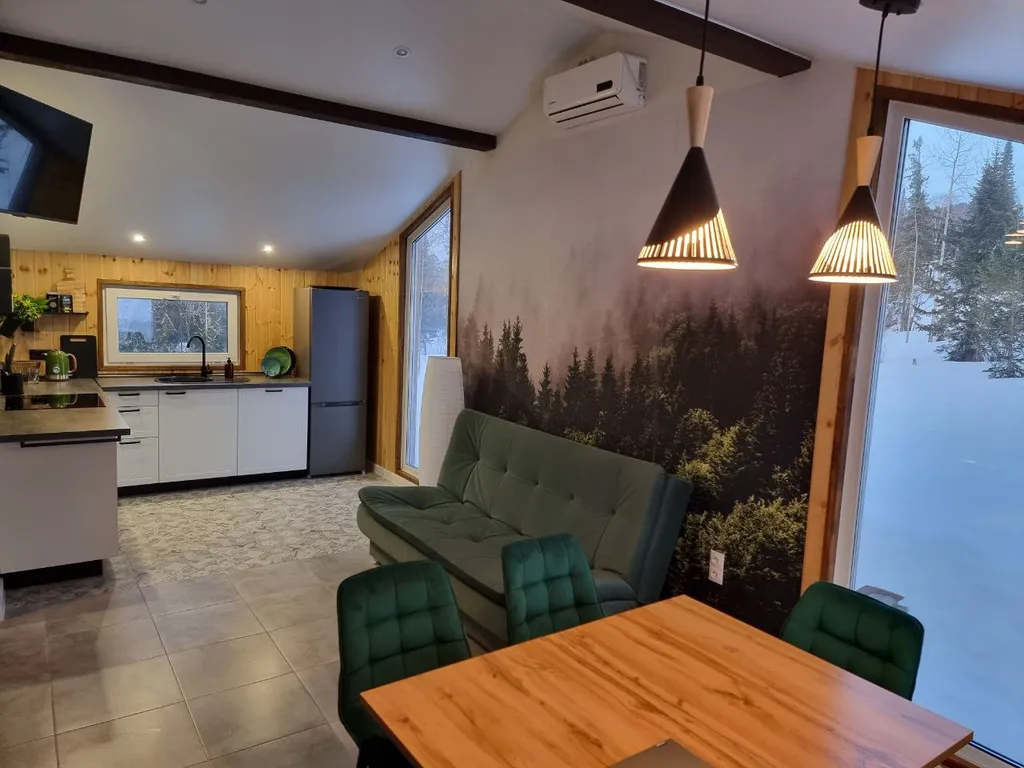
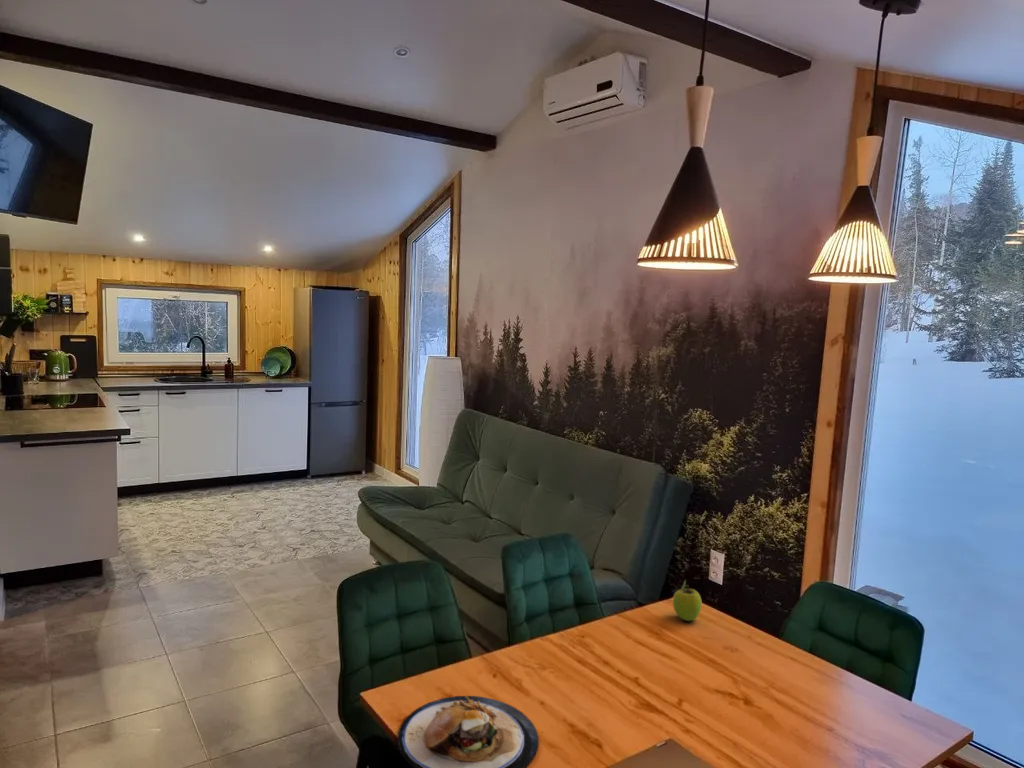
+ fruit [672,579,703,622]
+ plate [396,695,540,768]
